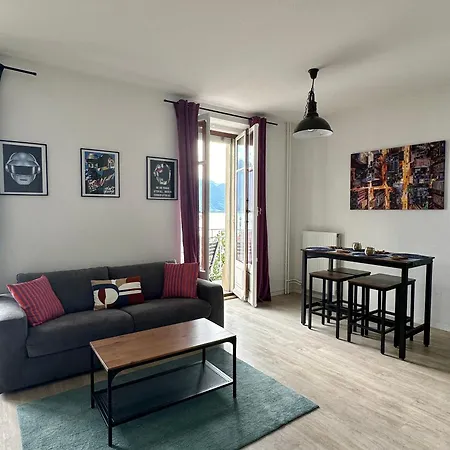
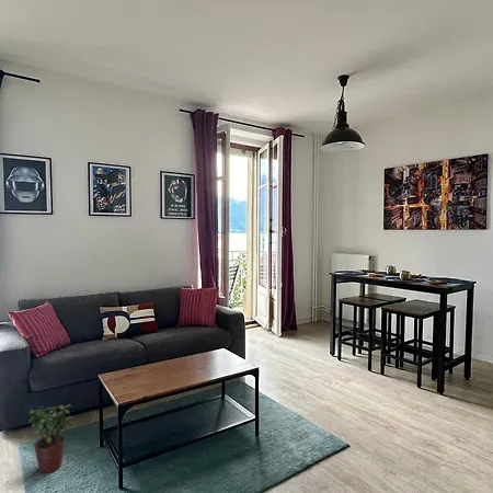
+ potted plant [27,403,73,474]
